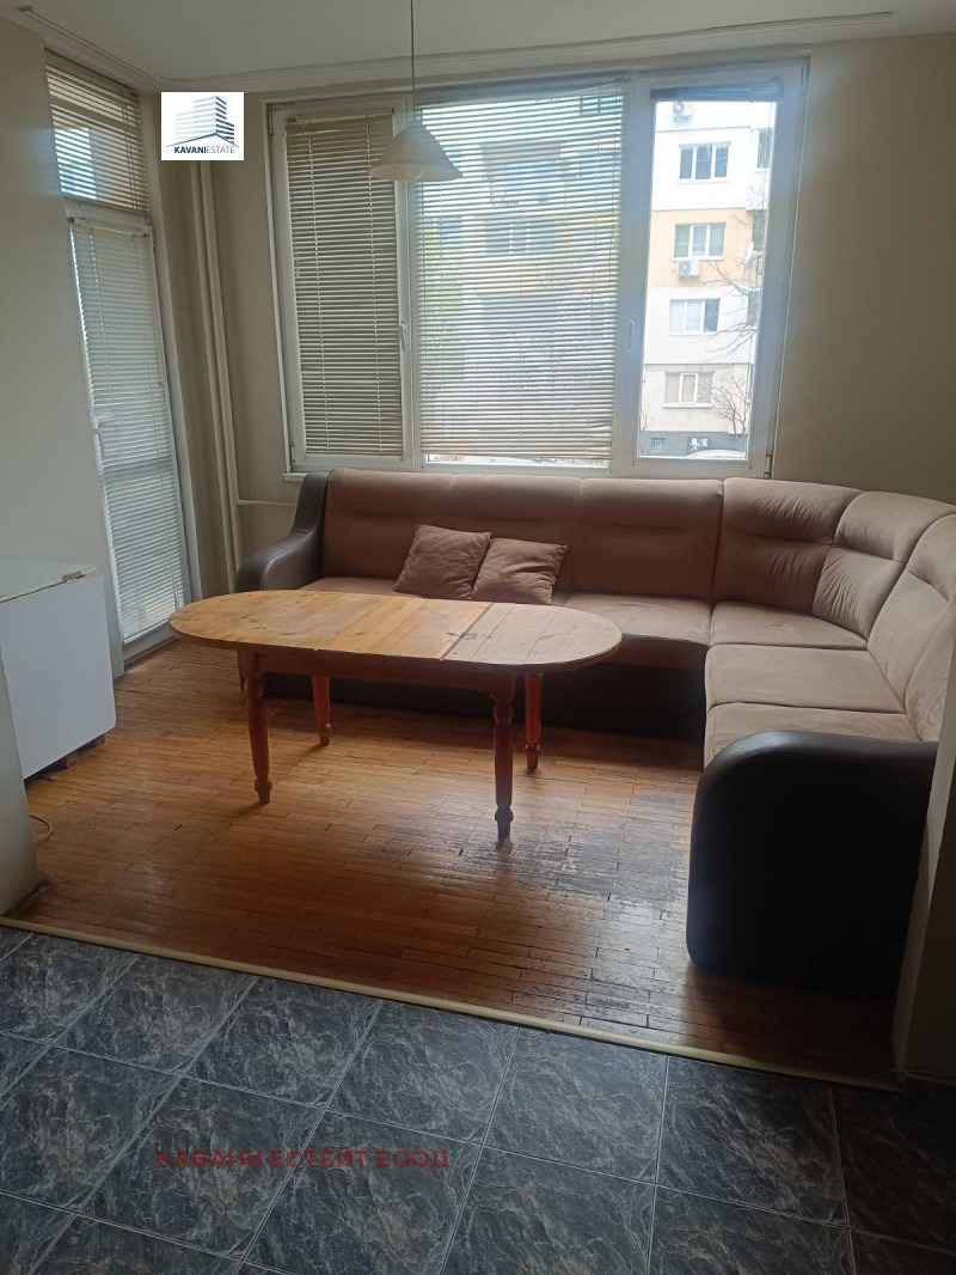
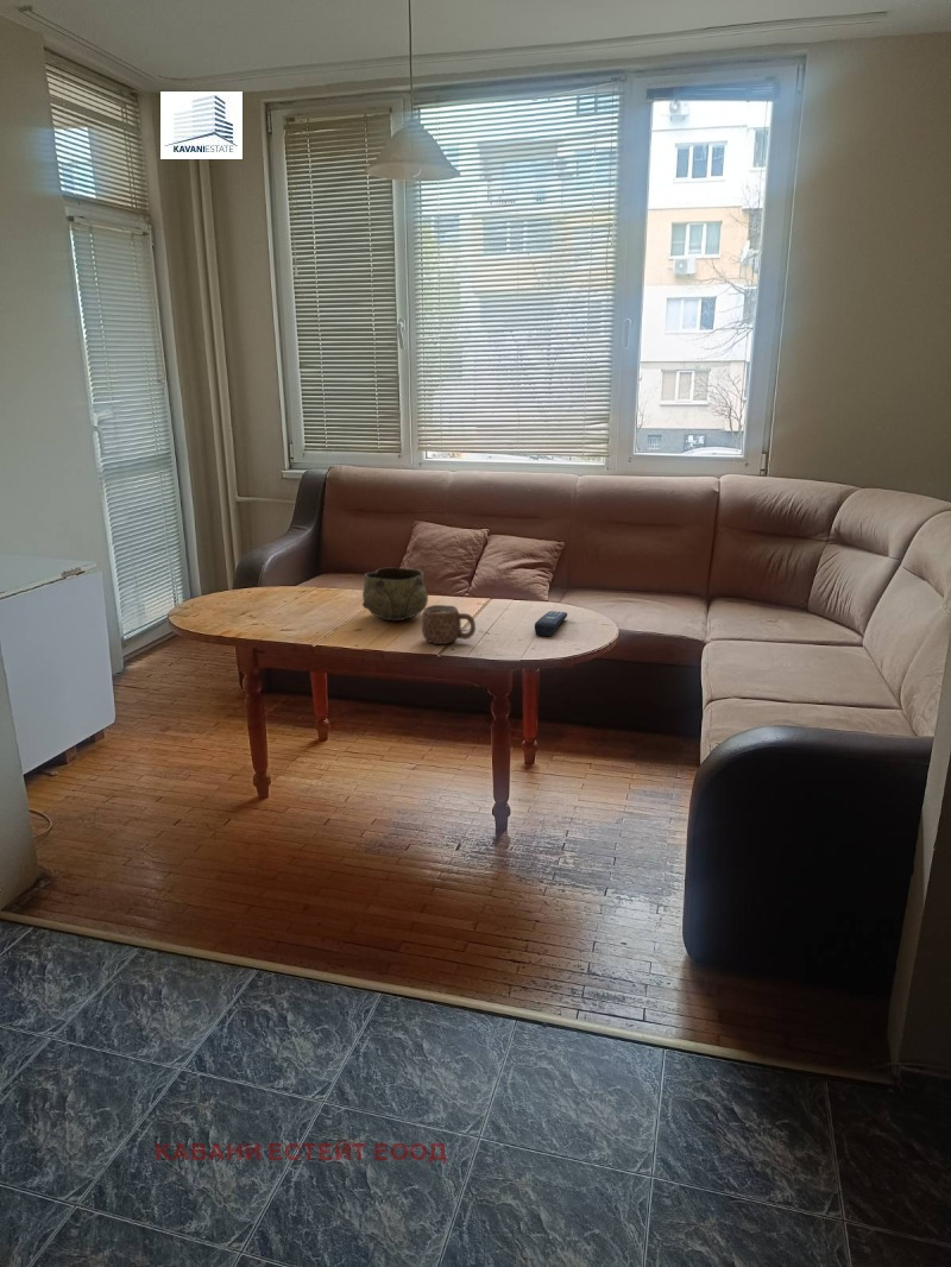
+ remote control [534,610,568,637]
+ mug [421,604,477,645]
+ decorative bowl [361,567,429,622]
